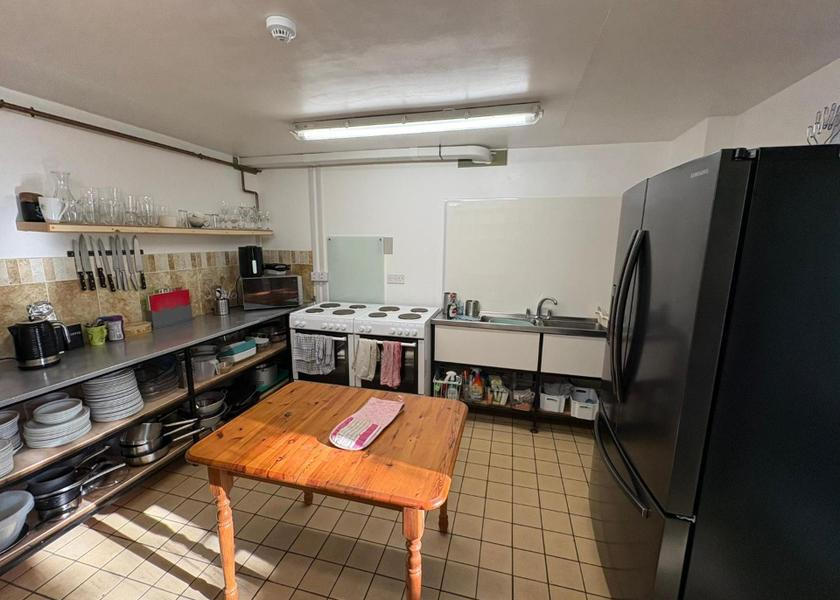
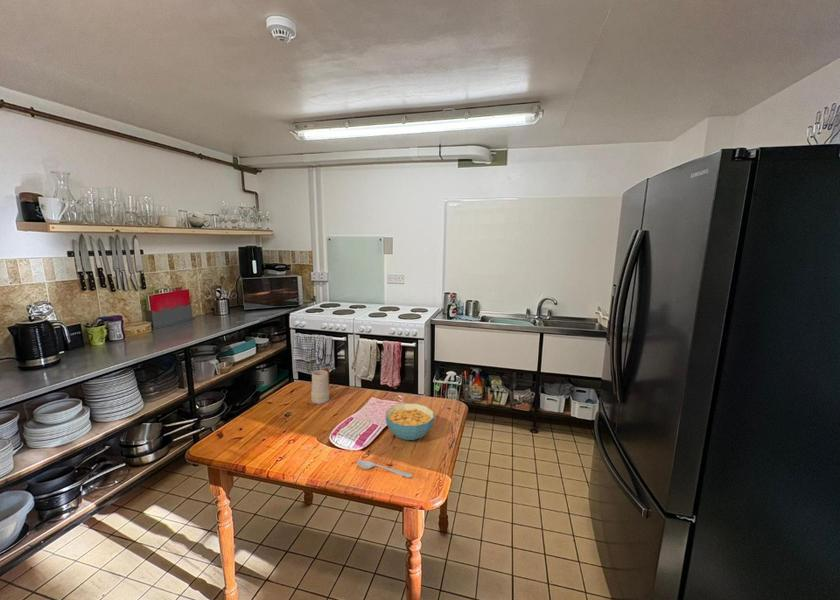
+ cereal bowl [385,402,435,441]
+ spoon [356,459,414,479]
+ mug [310,367,330,405]
